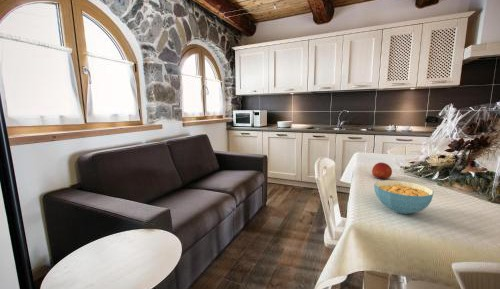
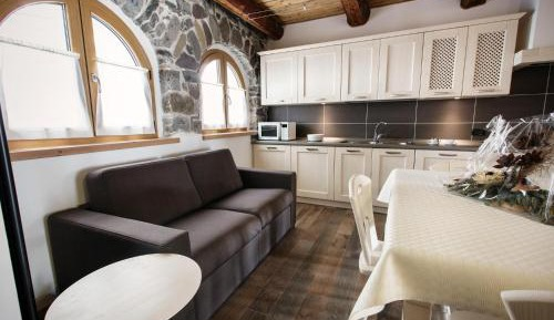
- fruit [371,162,393,180]
- cereal bowl [373,179,435,215]
